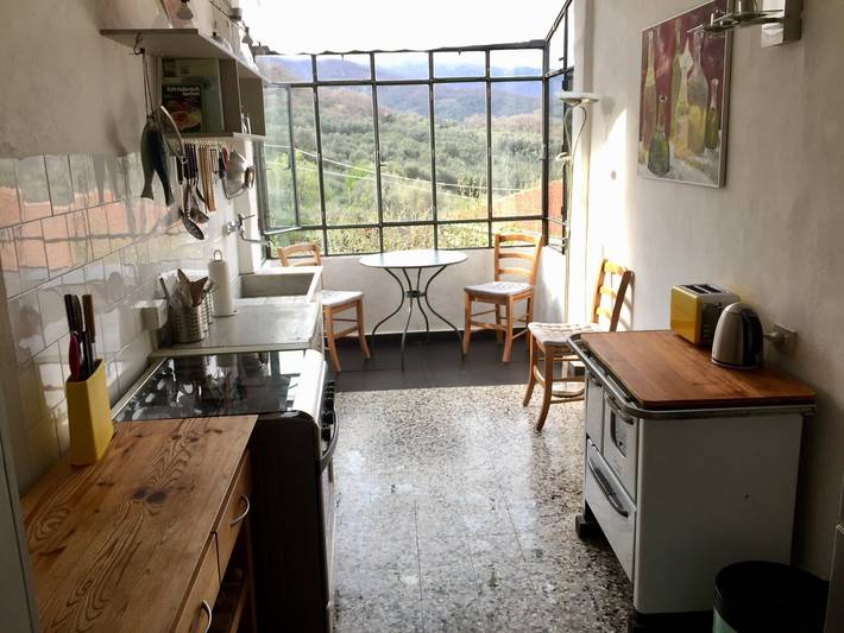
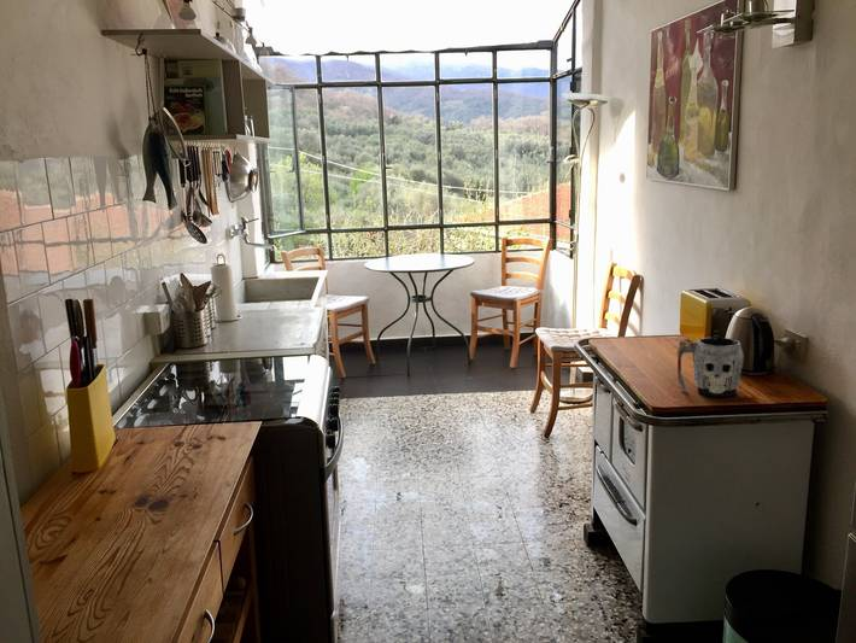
+ mug [676,337,745,398]
